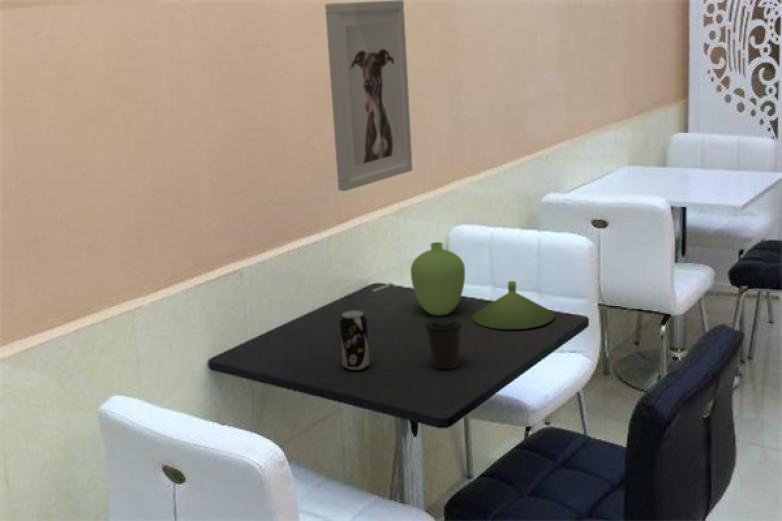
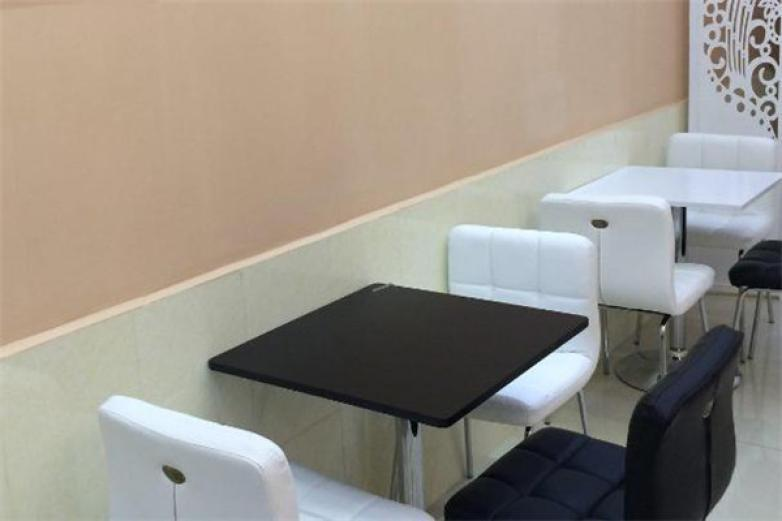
- decorative vase [410,241,555,330]
- coffee cup [424,317,464,370]
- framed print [324,0,413,192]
- beverage can [339,309,371,371]
